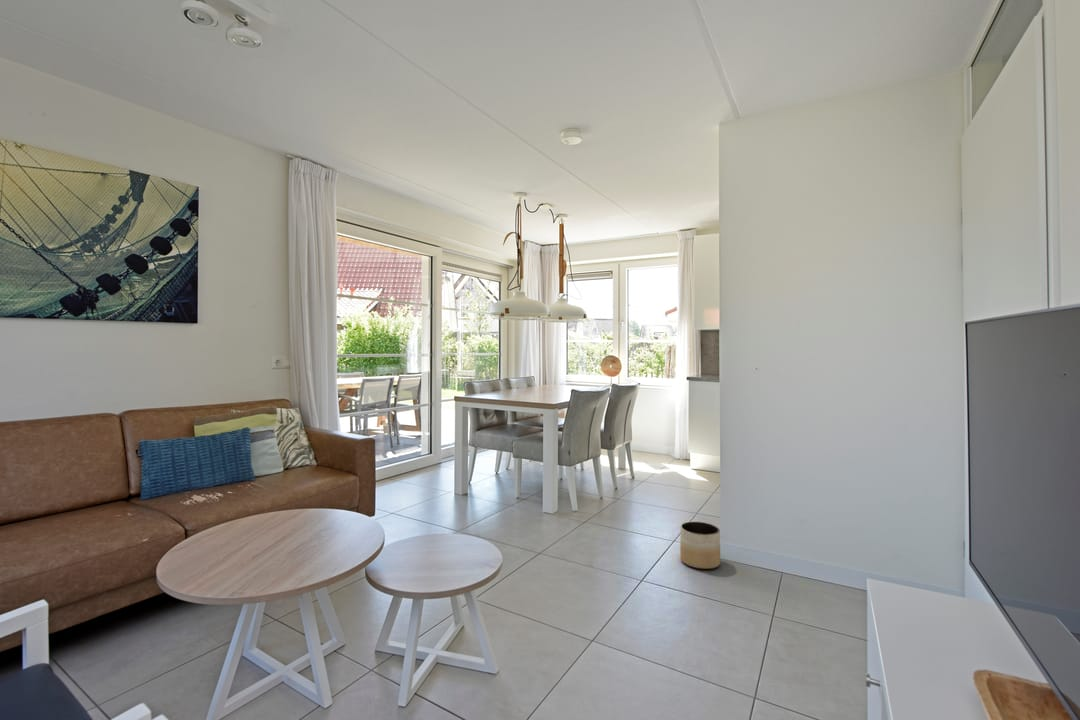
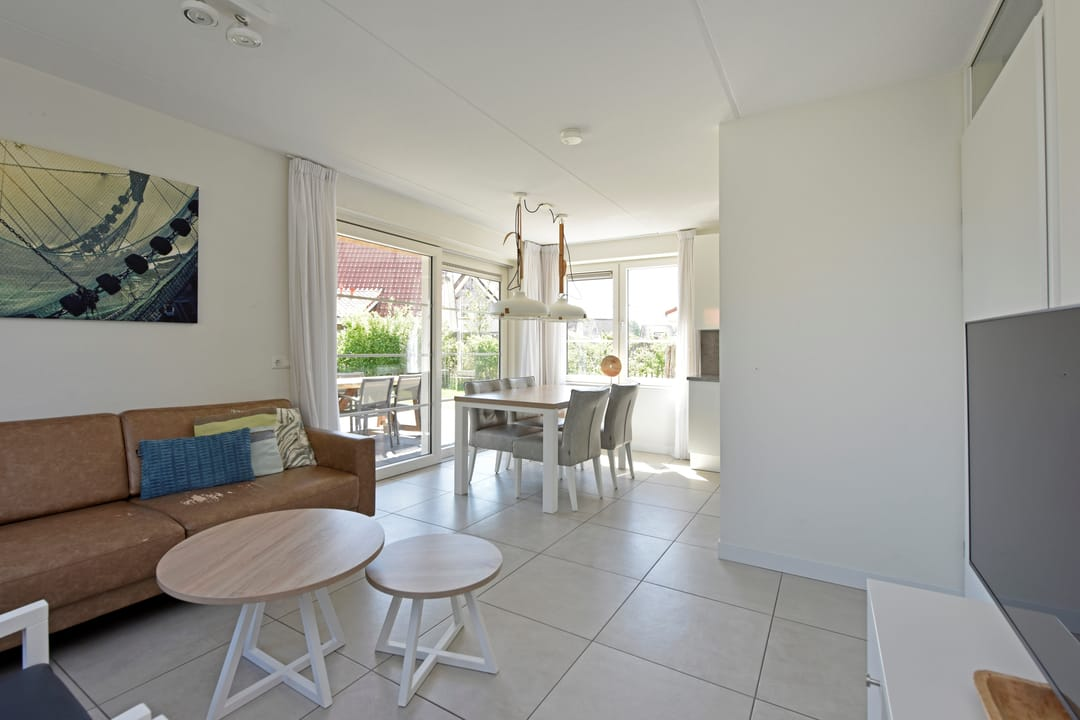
- planter [679,521,721,570]
